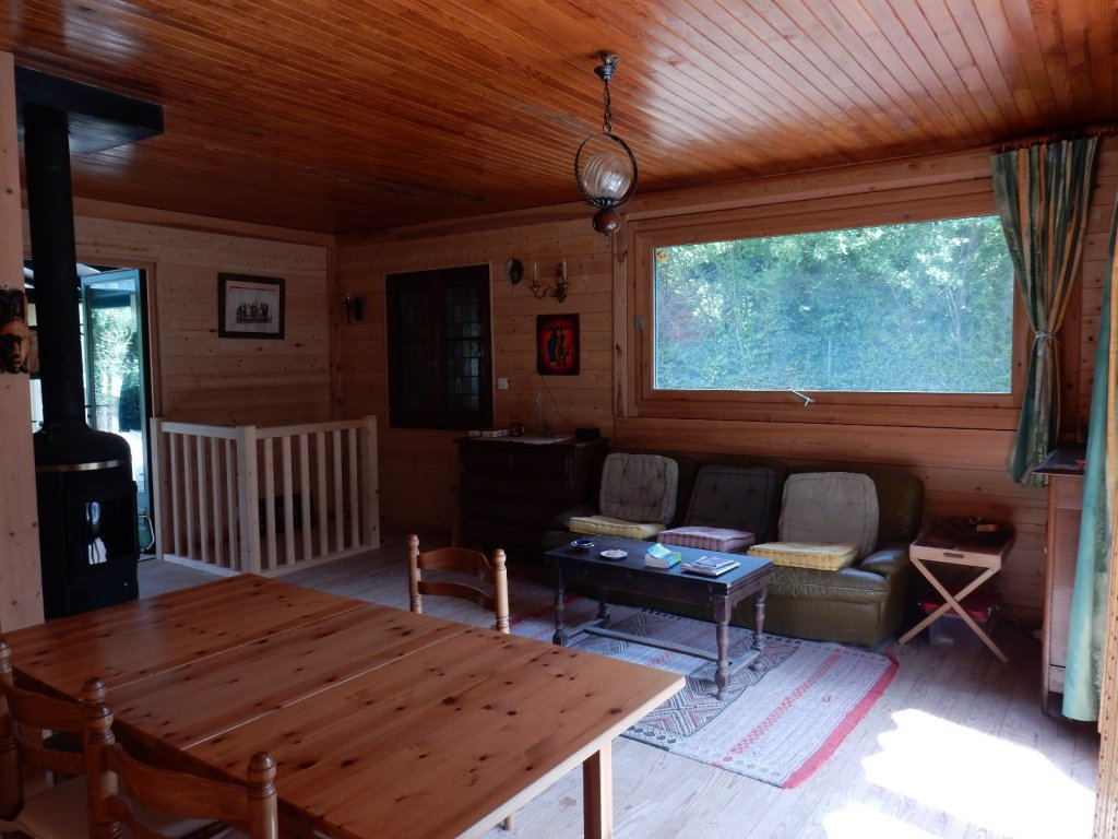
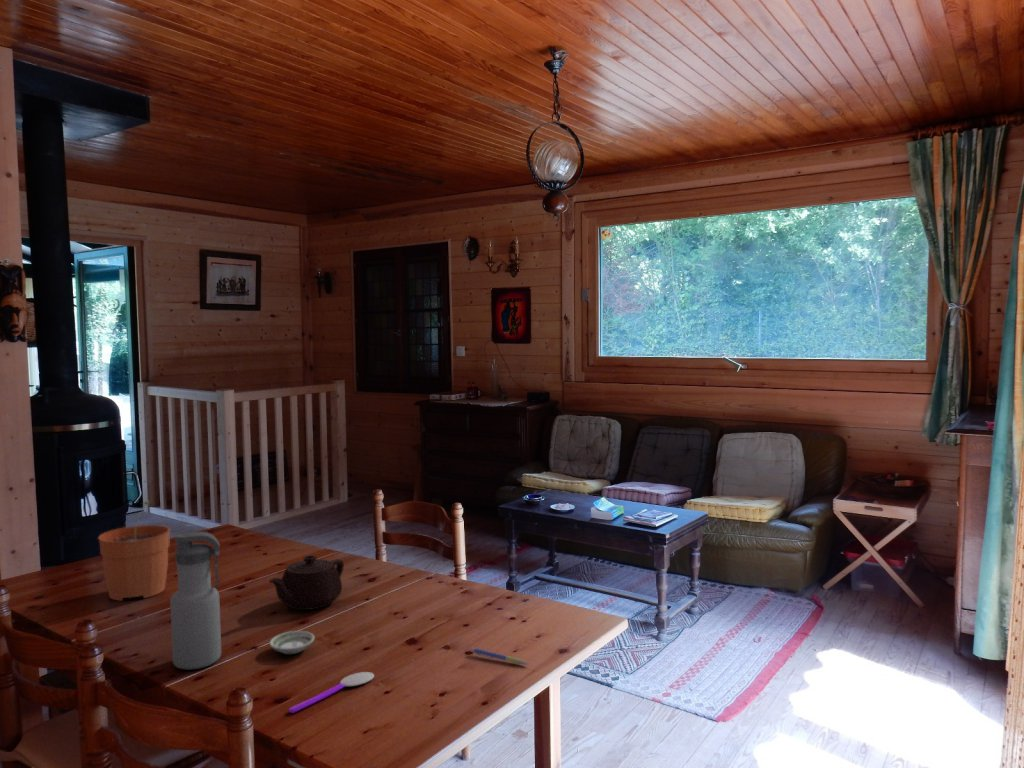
+ pen [470,647,529,666]
+ water bottle [169,531,222,671]
+ spoon [288,671,375,714]
+ teapot [268,554,345,611]
+ plant pot [97,499,171,602]
+ saucer [269,630,316,655]
